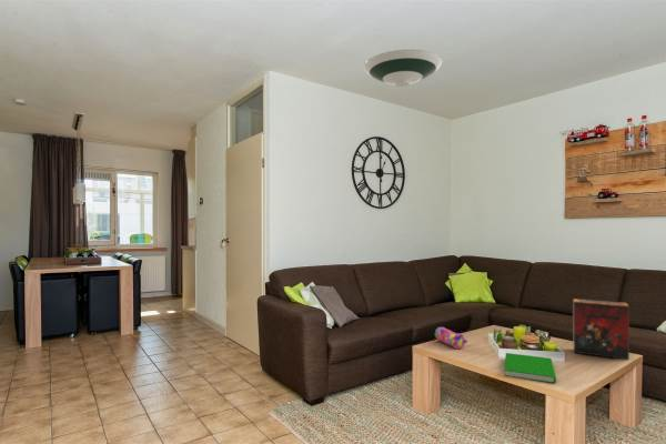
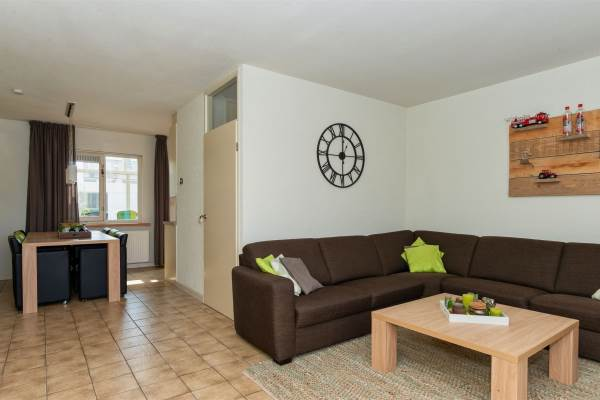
- pencil case [434,326,468,350]
- board game [572,297,630,361]
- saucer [363,49,443,88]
- book [503,352,557,384]
